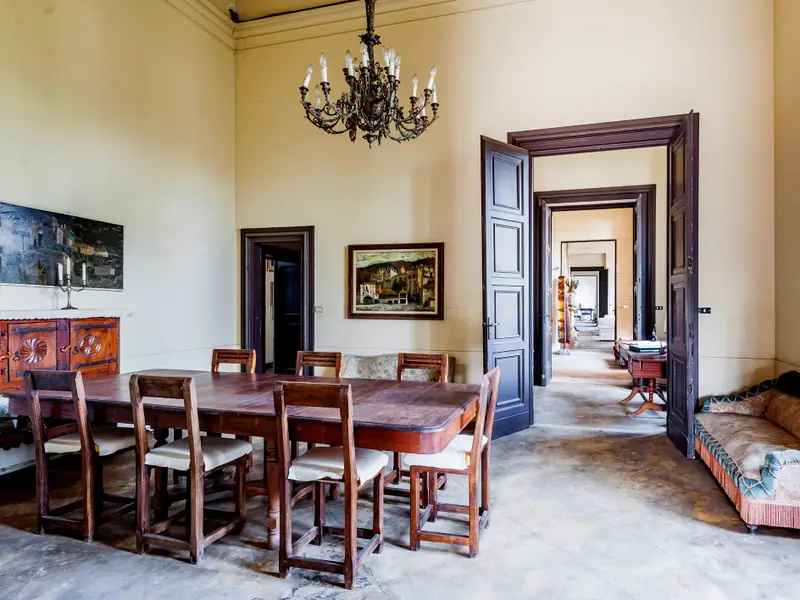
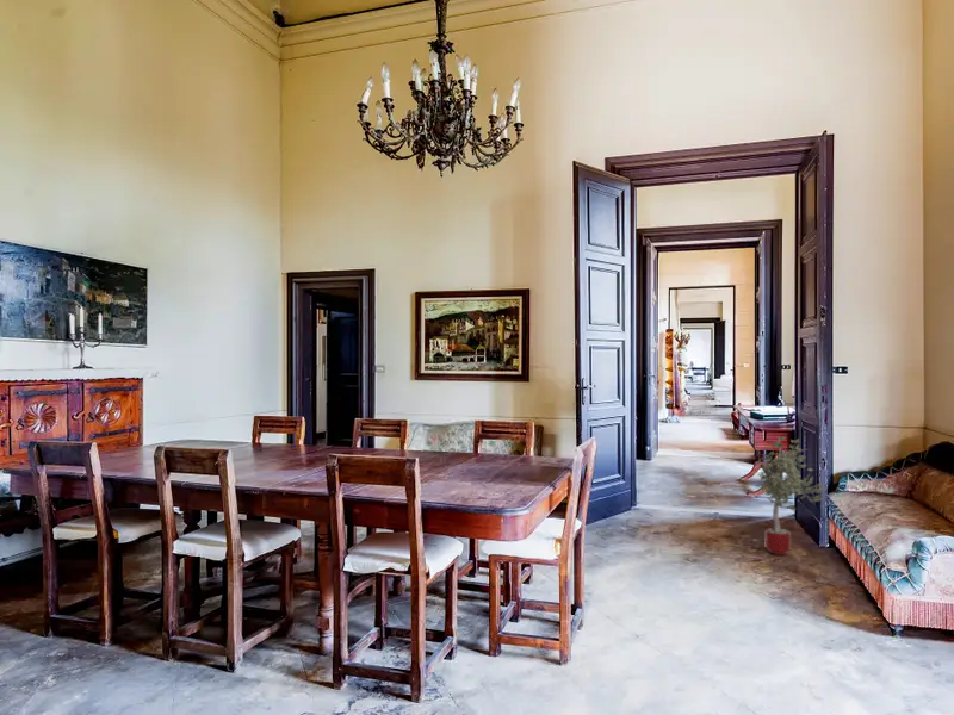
+ potted tree [755,435,828,557]
